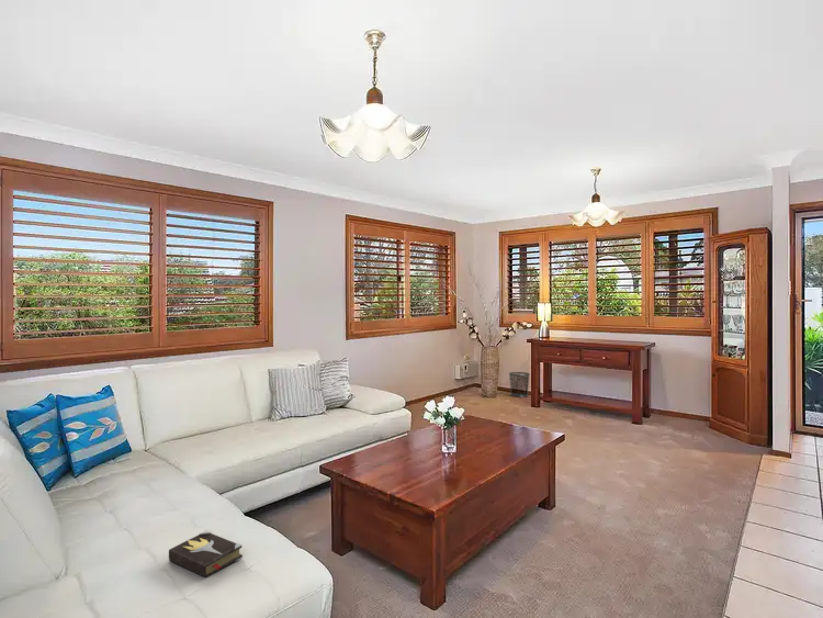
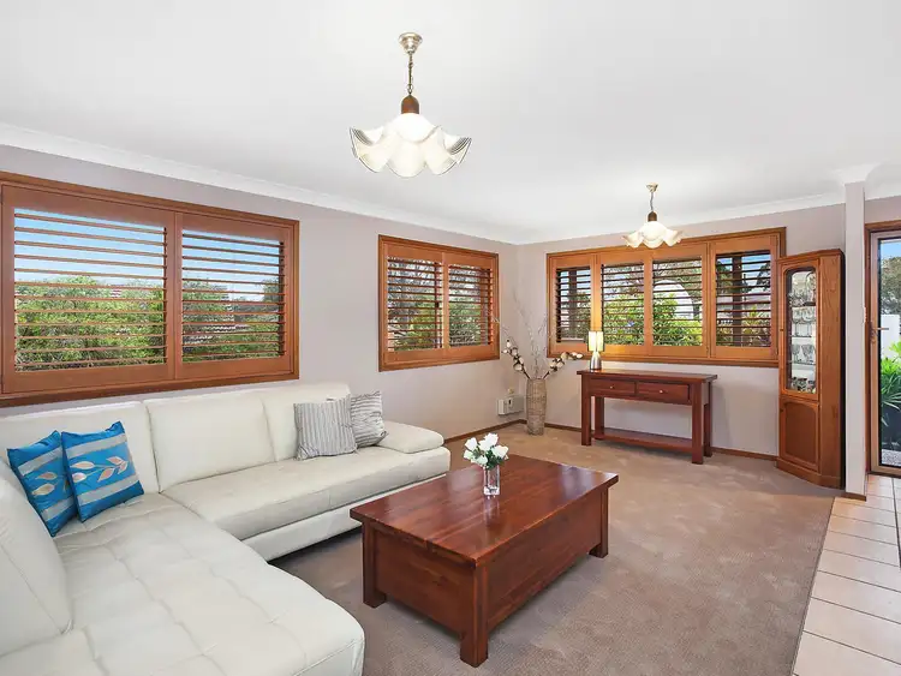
- waste bin [508,371,531,398]
- hardback book [168,530,244,578]
